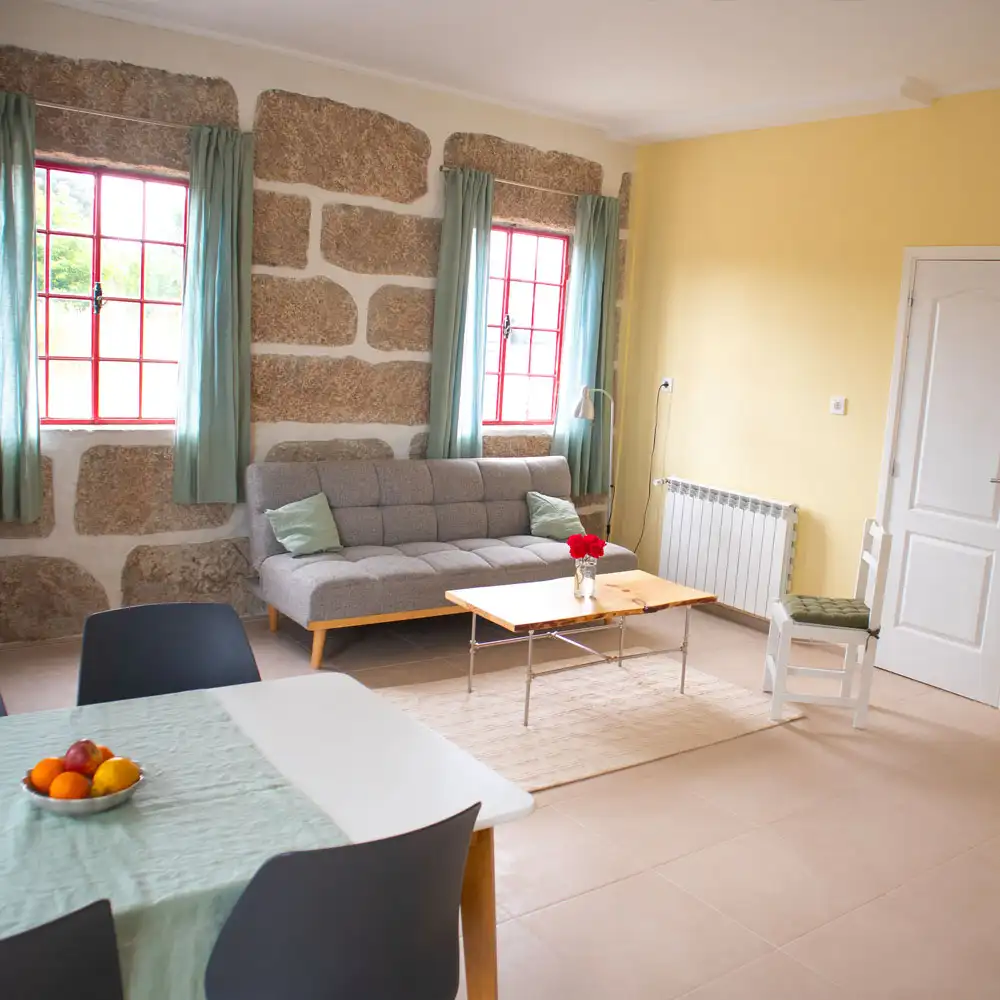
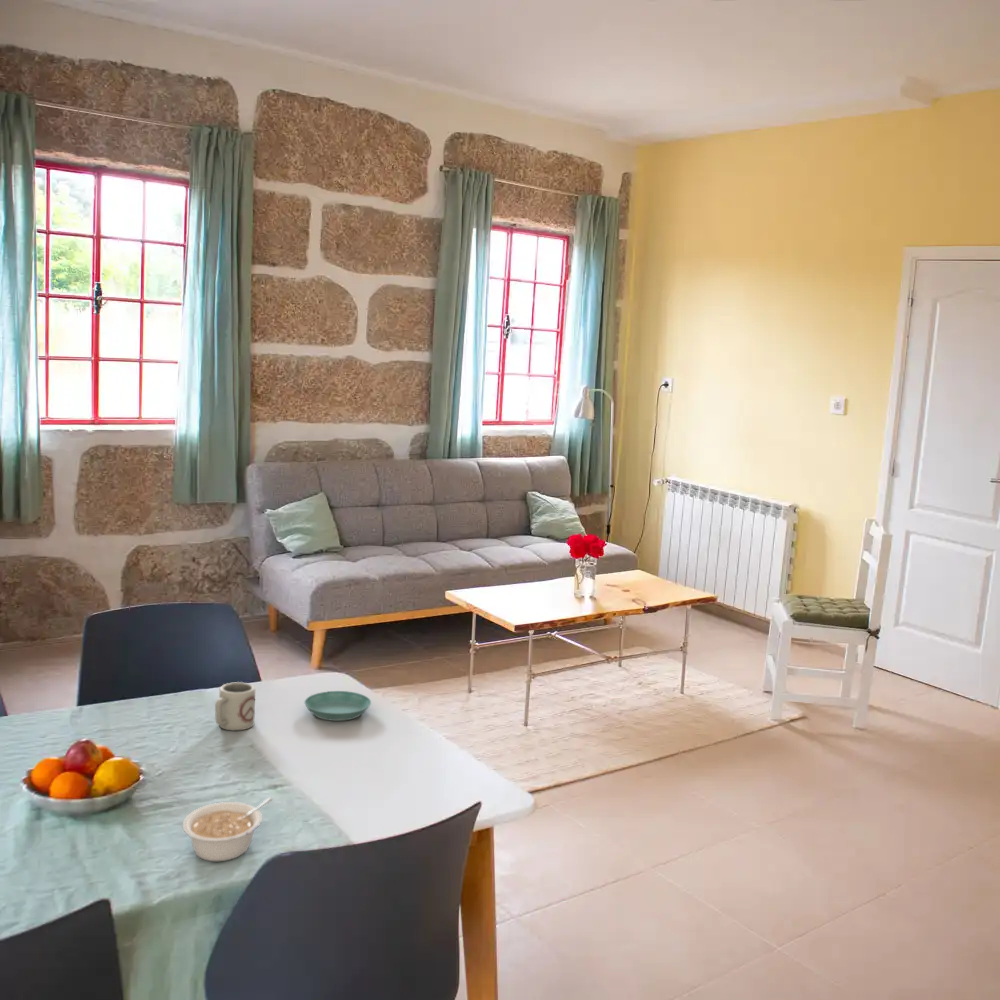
+ cup [214,681,256,732]
+ saucer [304,690,372,722]
+ legume [182,797,273,862]
